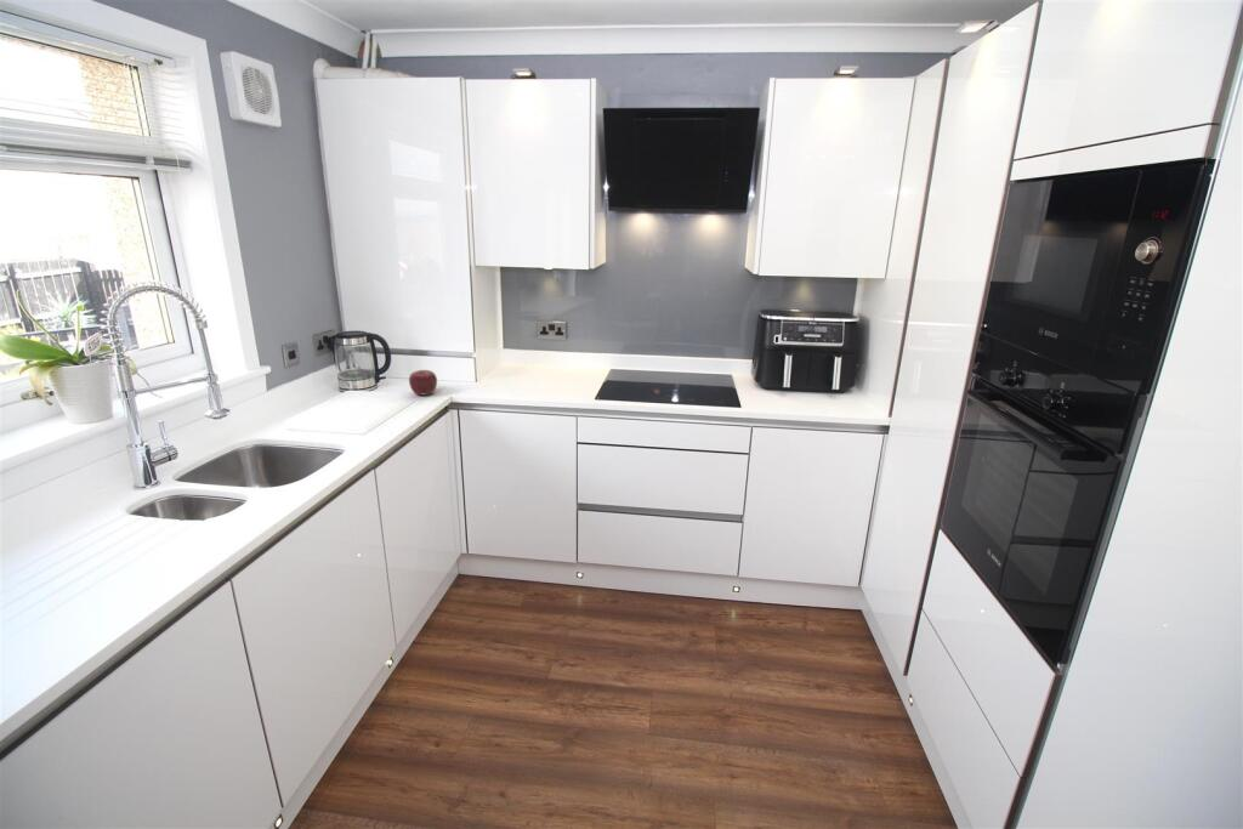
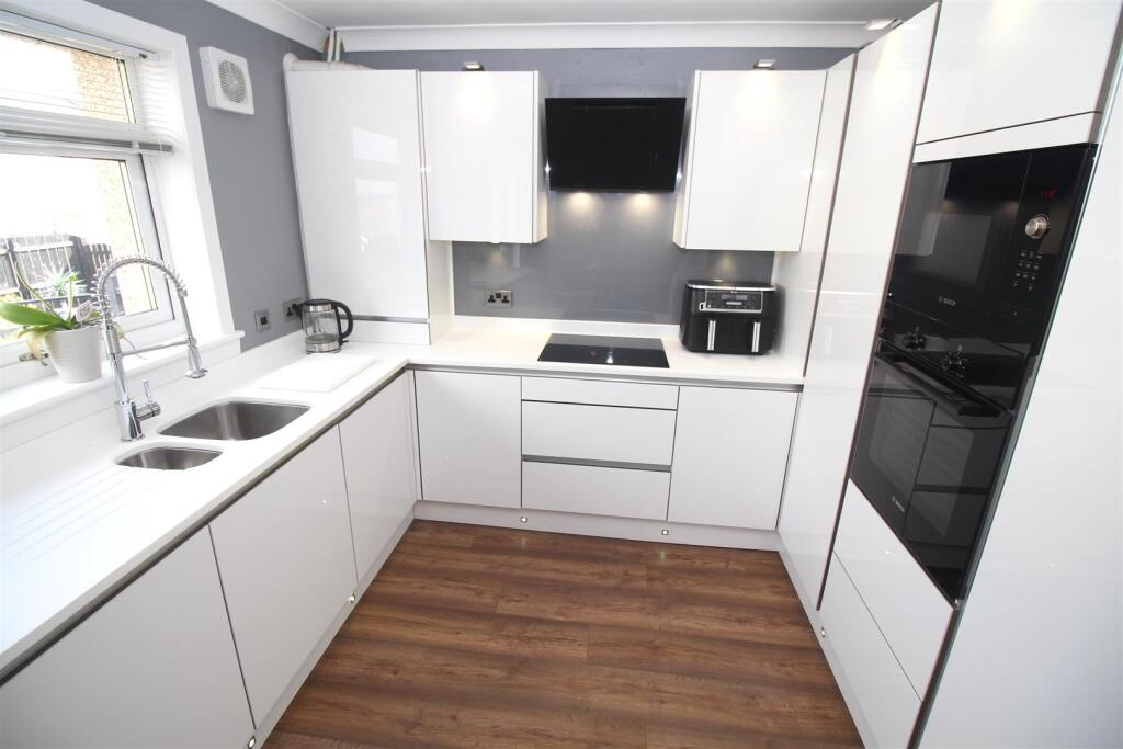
- apple [408,369,438,397]
